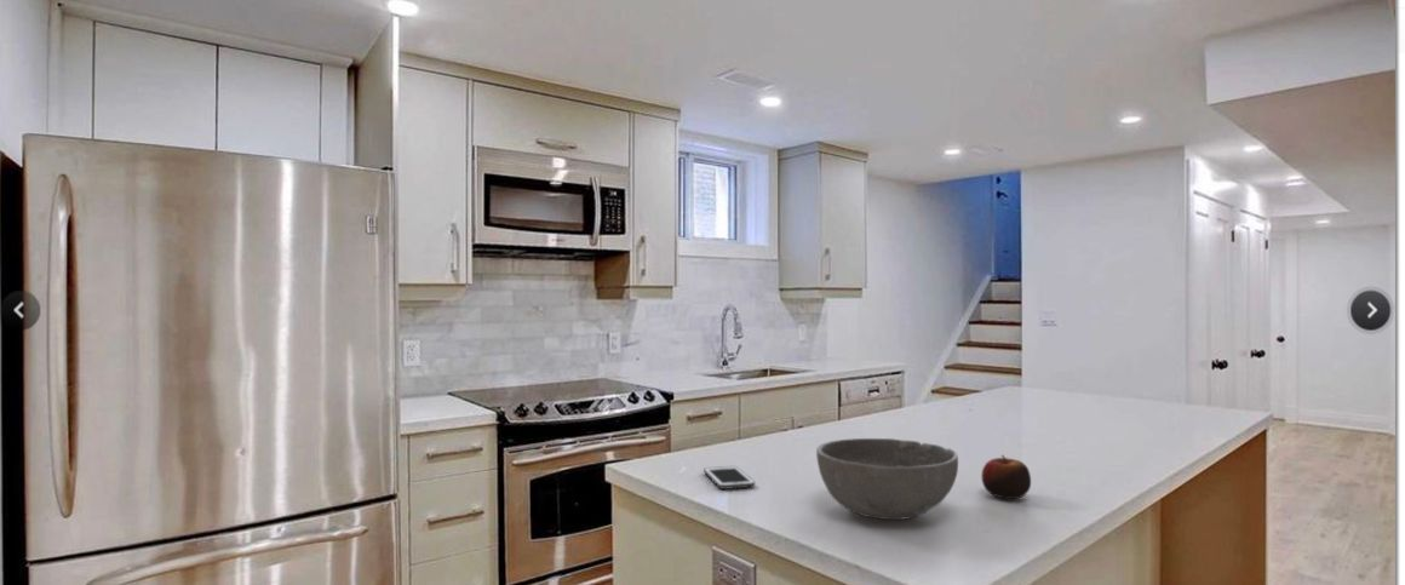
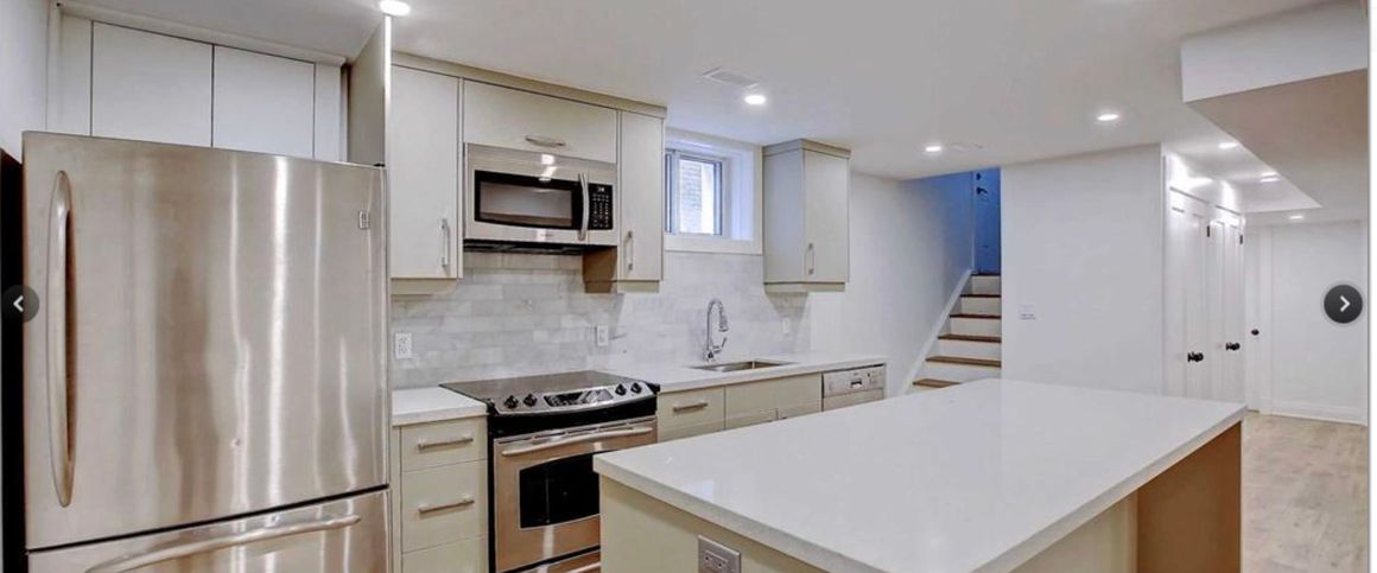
- bowl [815,437,959,521]
- apple [980,454,1032,500]
- cell phone [702,465,756,491]
